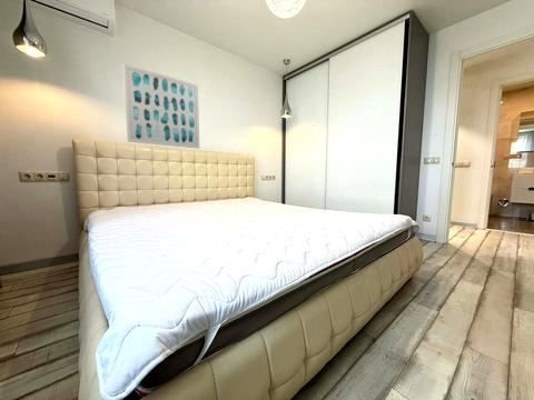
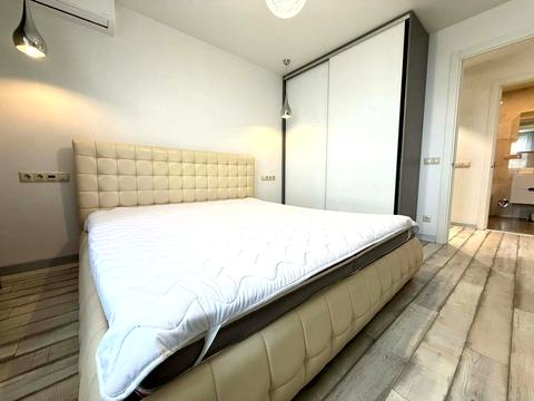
- wall art [122,63,200,150]
